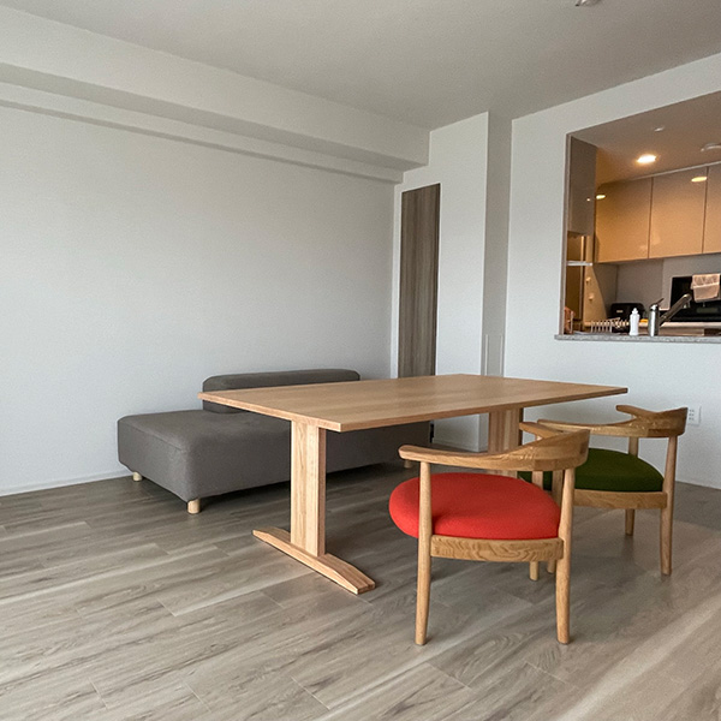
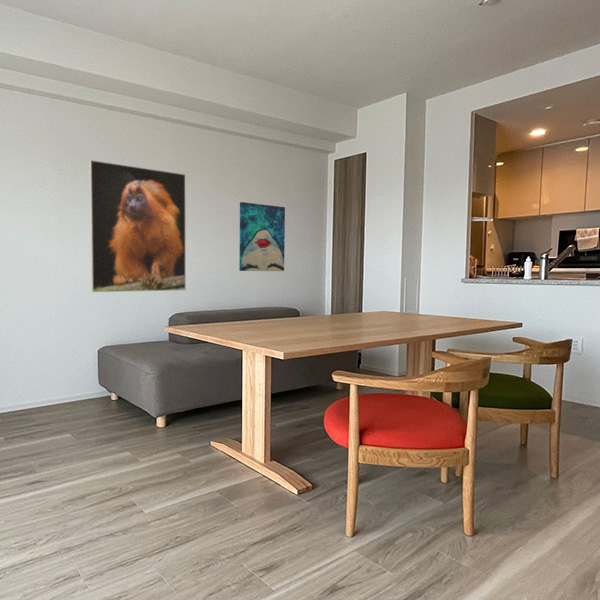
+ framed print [88,159,187,293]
+ wall art [238,201,286,272]
